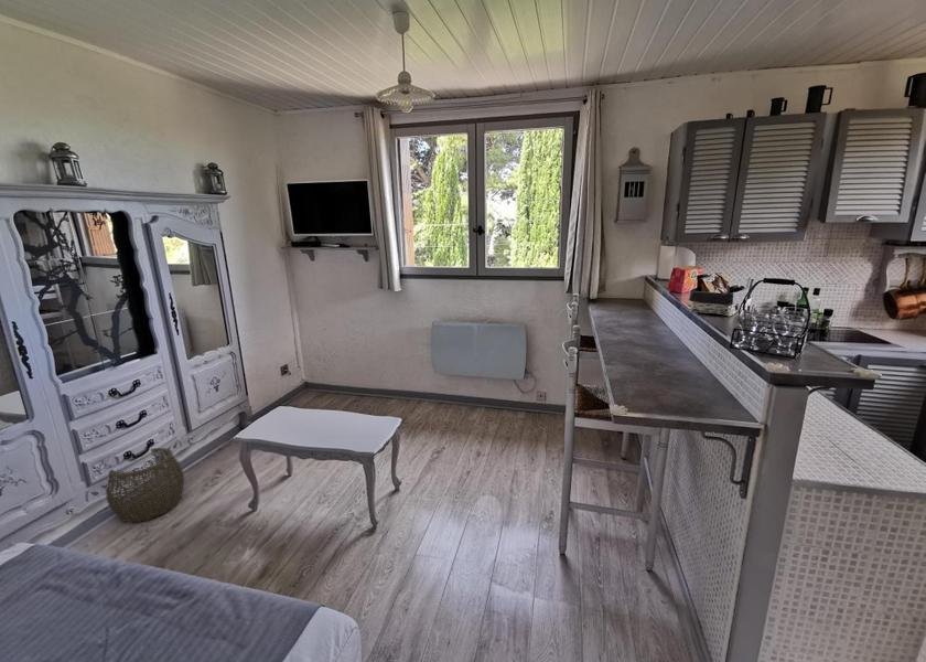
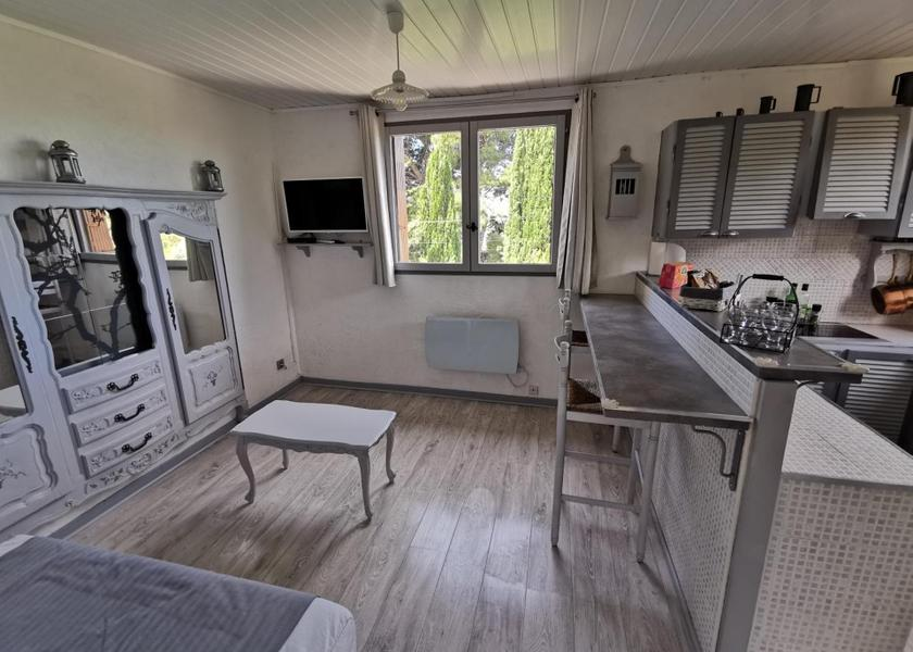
- woven basket [105,447,185,524]
